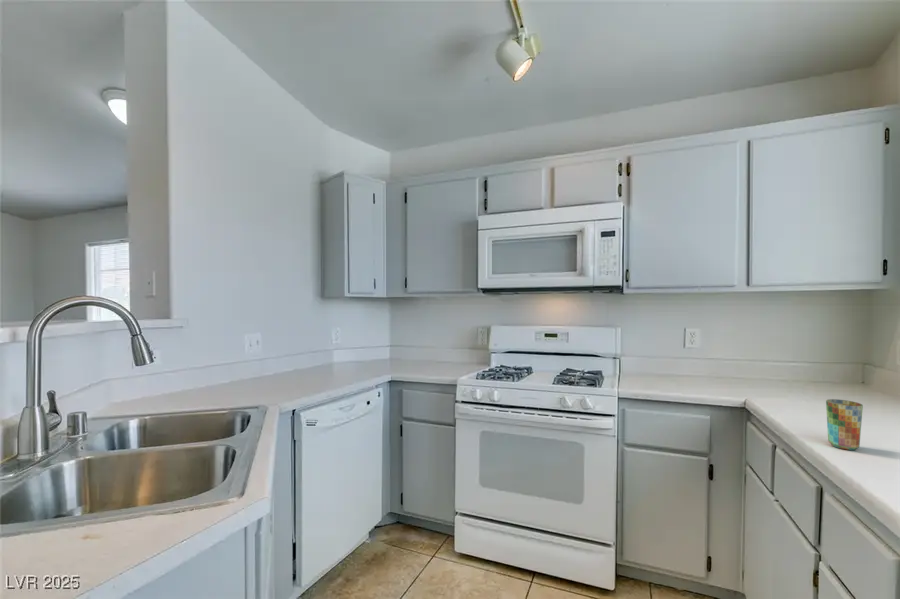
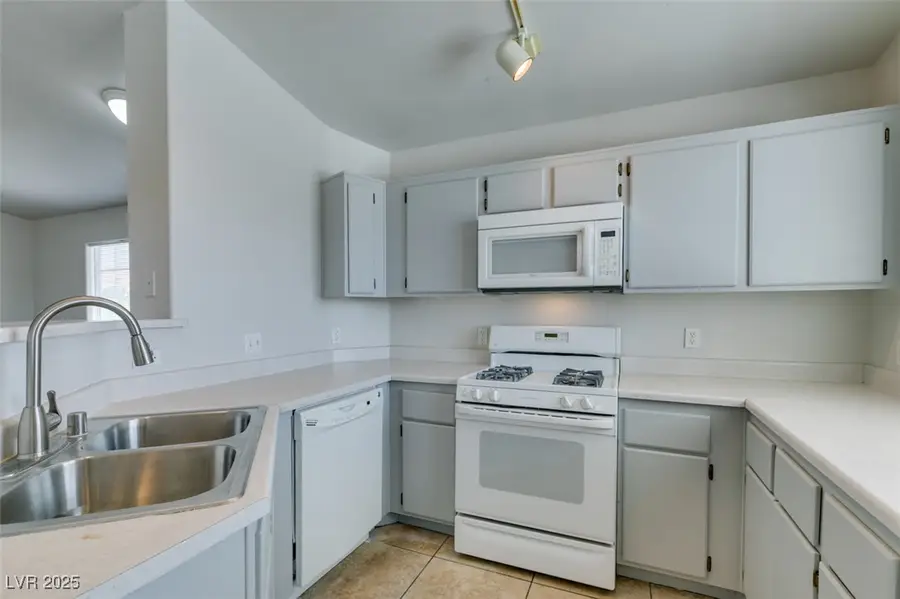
- cup [825,398,864,451]
